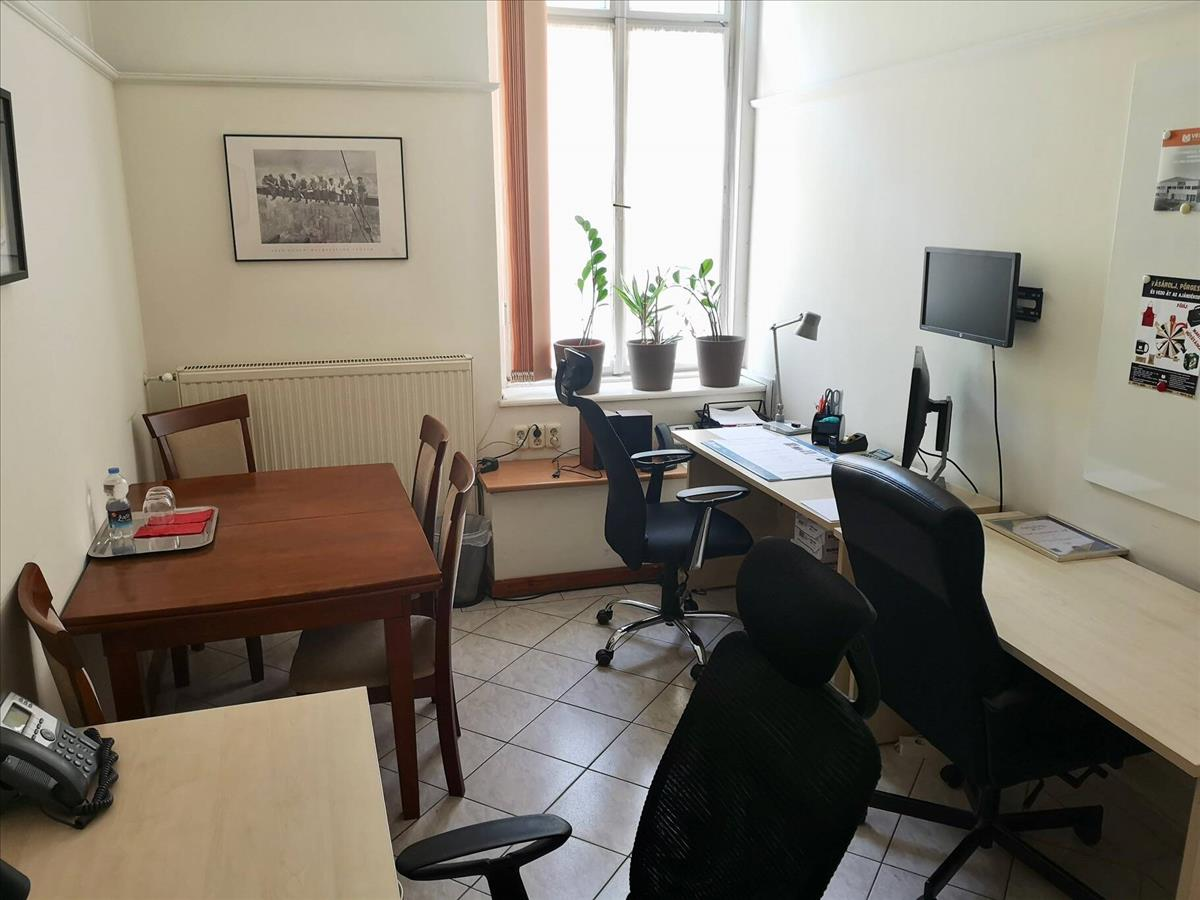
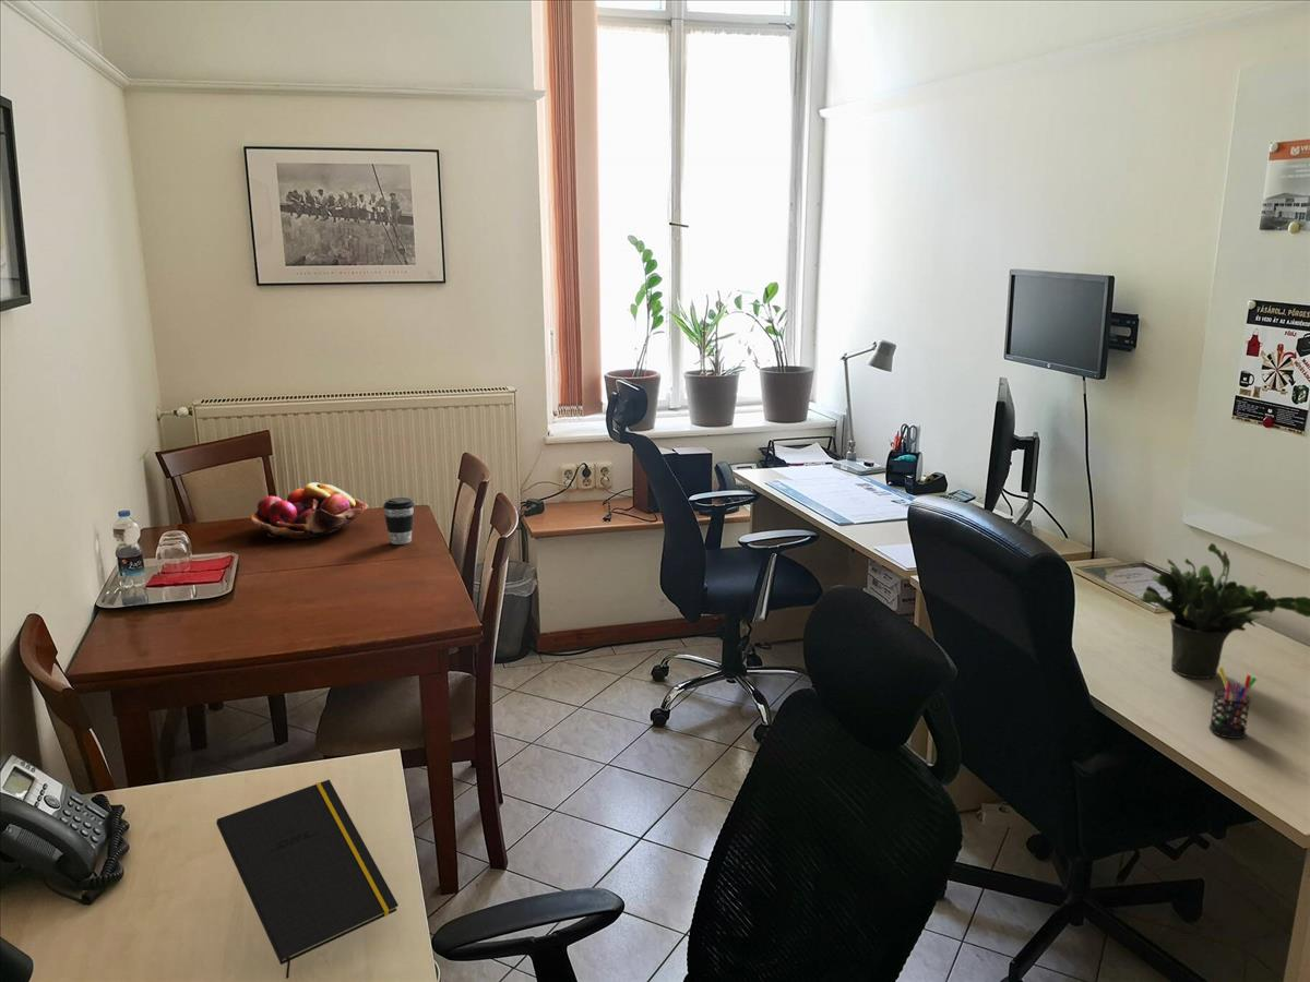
+ potted plant [1135,542,1310,680]
+ coffee cup [382,496,416,546]
+ fruit basket [250,481,369,540]
+ pen holder [1208,667,1258,740]
+ notepad [215,778,400,980]
